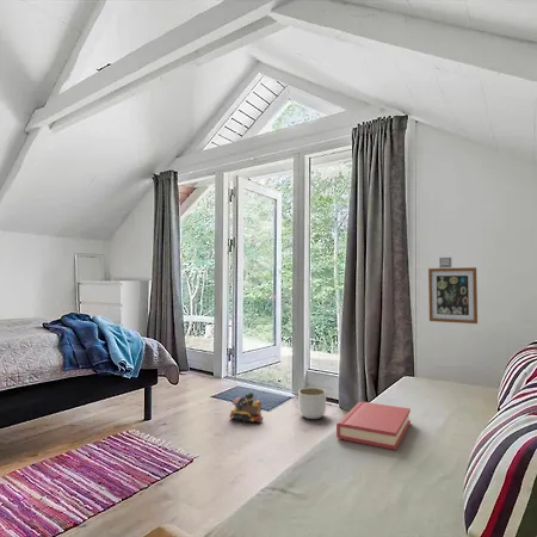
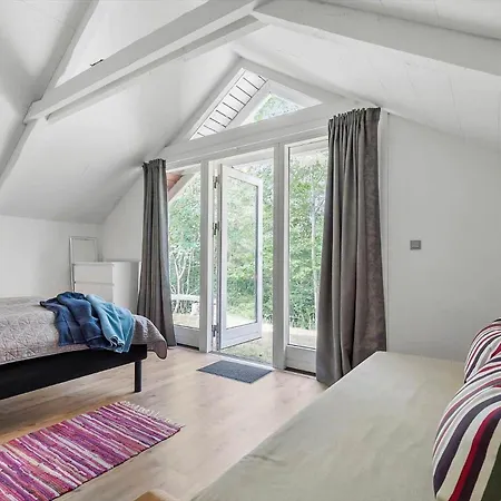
- hardback book [335,401,412,451]
- wall art [427,266,479,325]
- toy train [229,391,264,424]
- planter [297,387,327,420]
